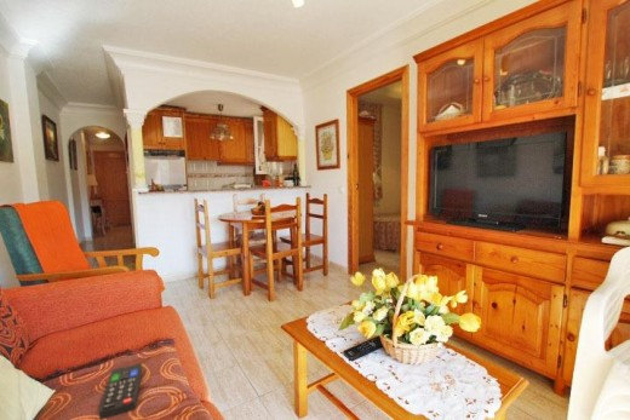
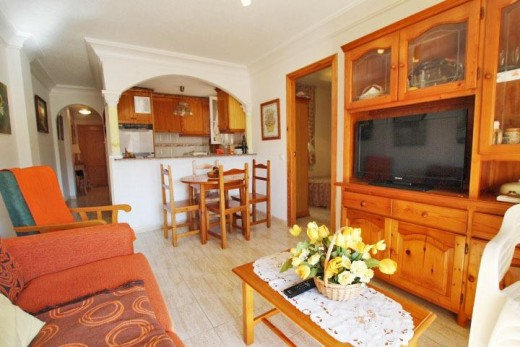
- remote control [98,362,143,420]
